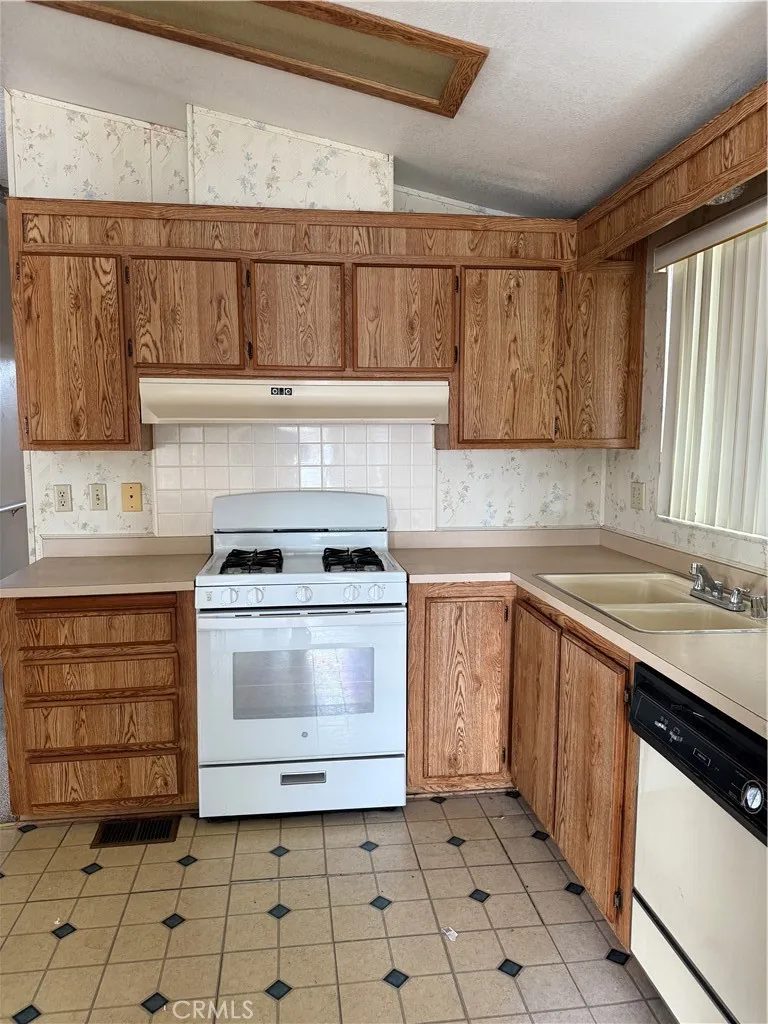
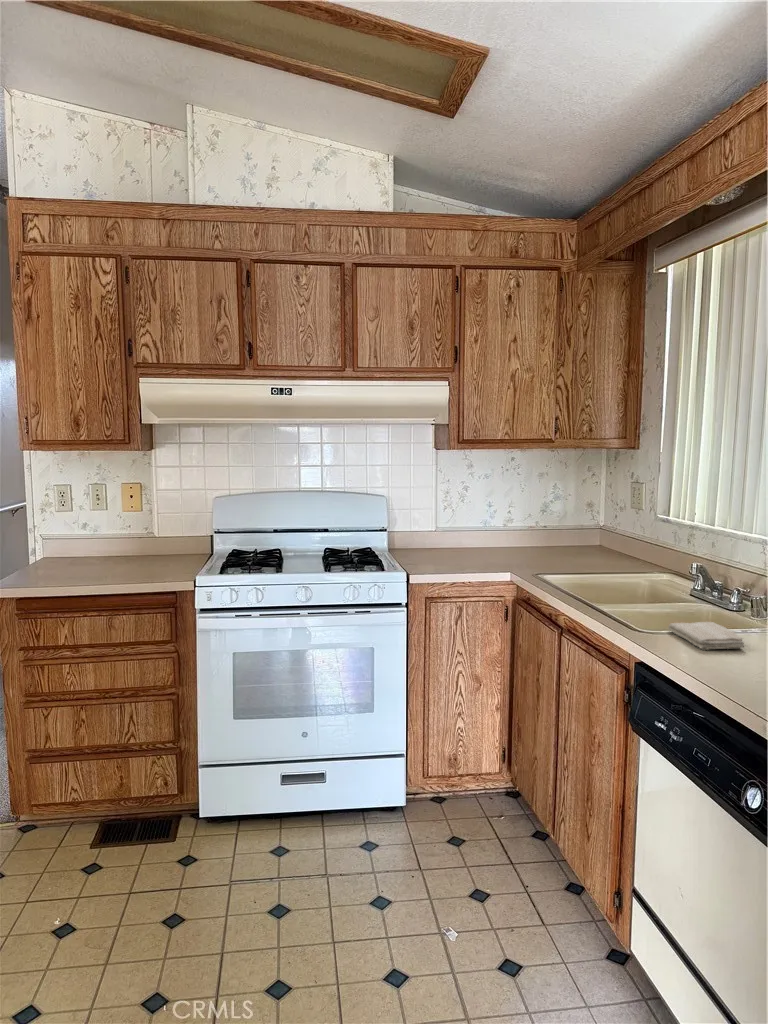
+ washcloth [667,621,747,651]
